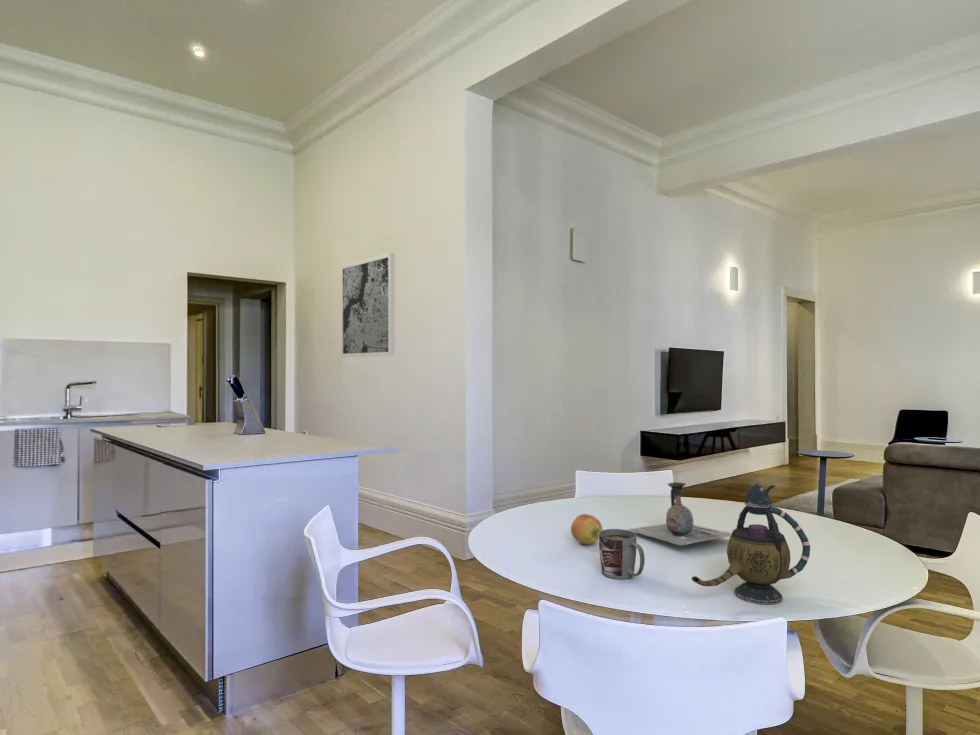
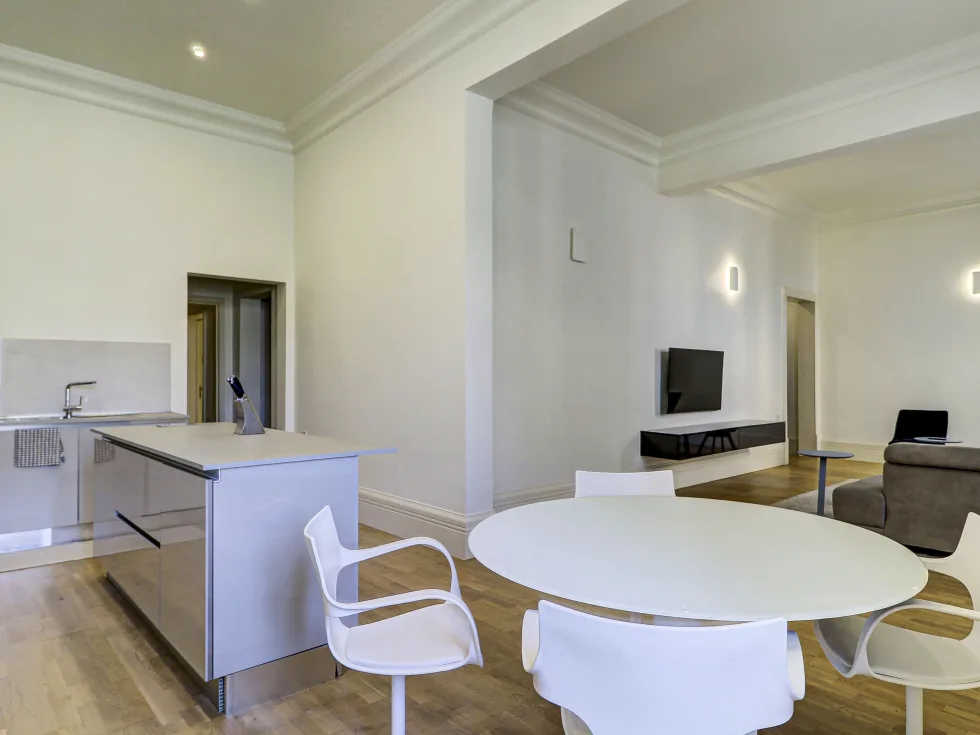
- teapot [691,482,811,605]
- mug [598,528,646,580]
- decorative vase [627,481,732,547]
- wall art [340,252,396,358]
- apple [570,513,604,546]
